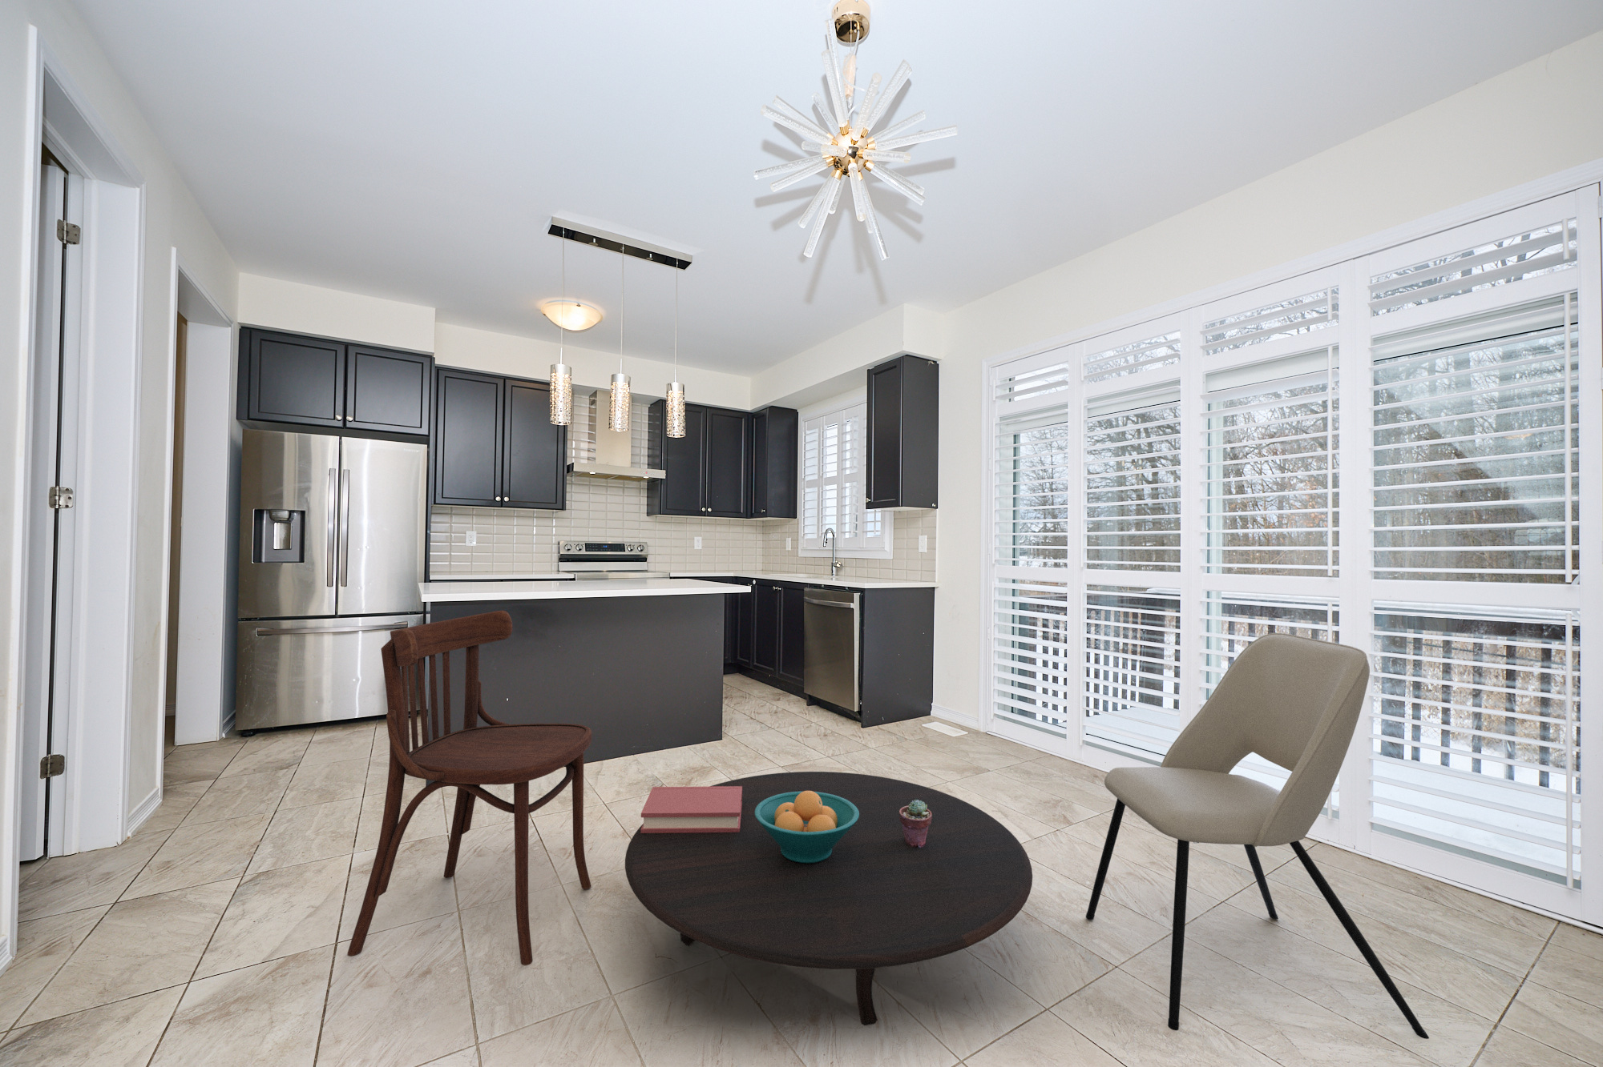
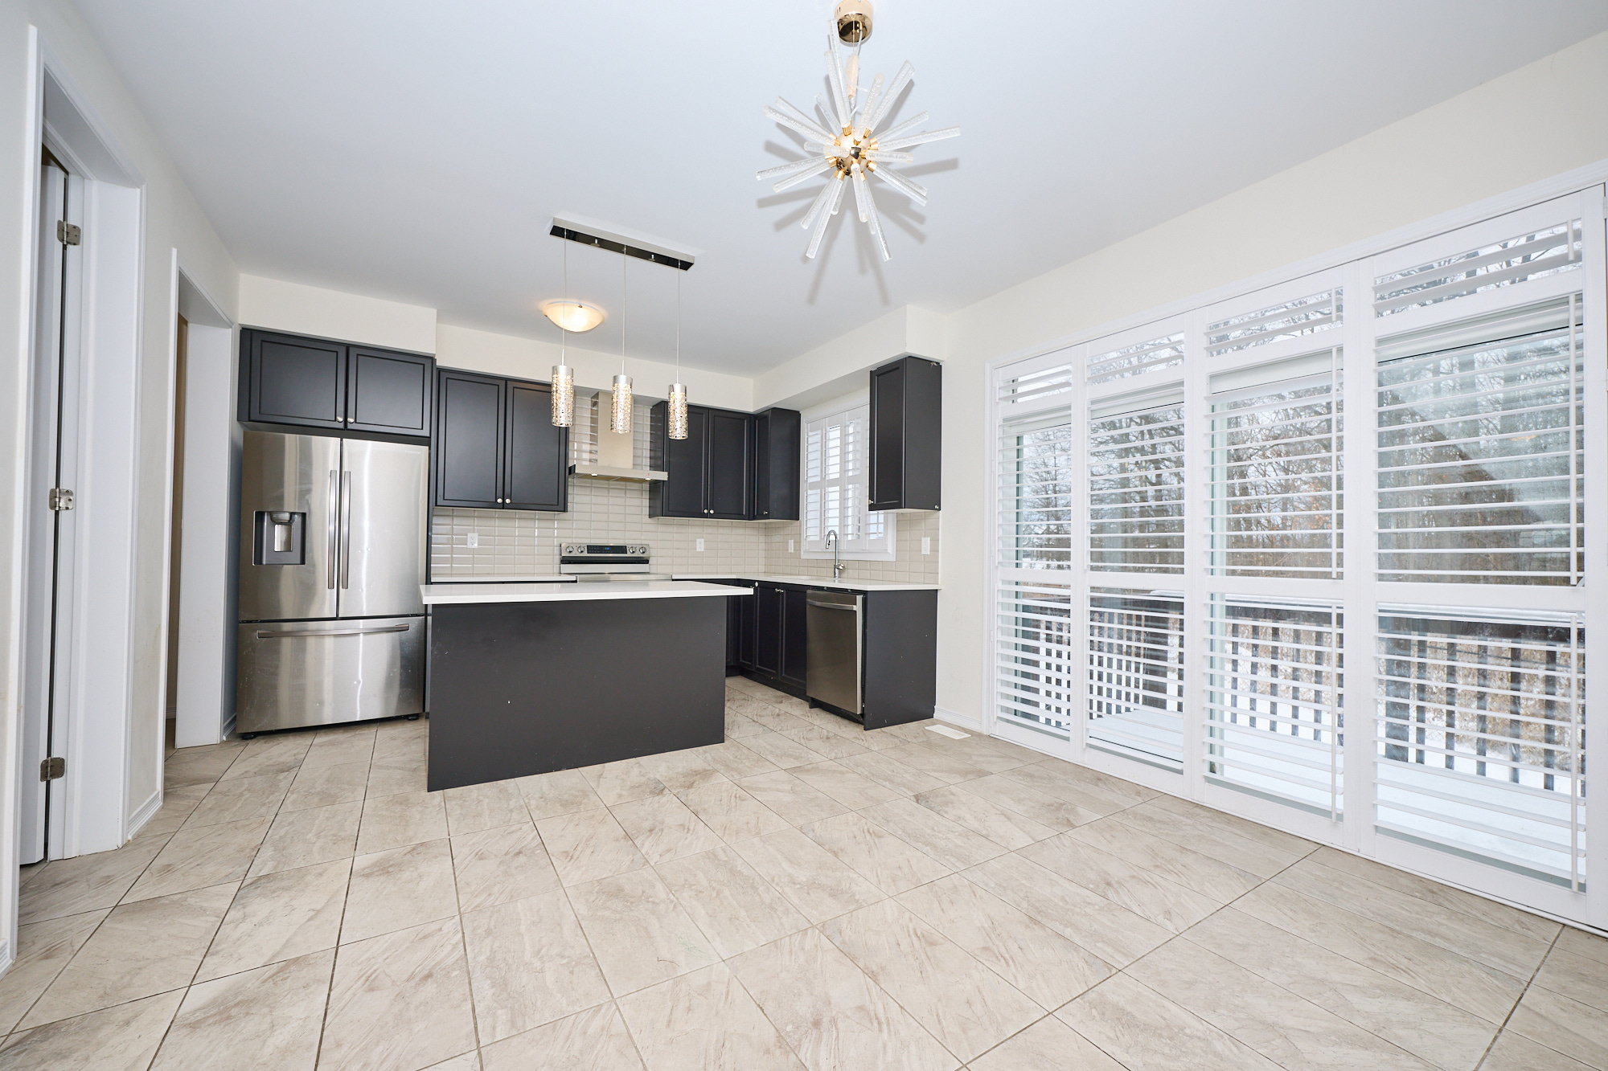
- fruit bowl [754,791,859,863]
- potted succulent [900,799,932,848]
- hardback book [640,786,743,834]
- dining chair [347,610,592,966]
- table [625,770,1033,1027]
- dining chair [1086,632,1430,1040]
